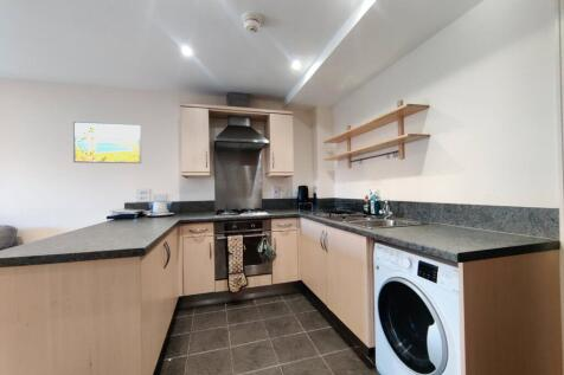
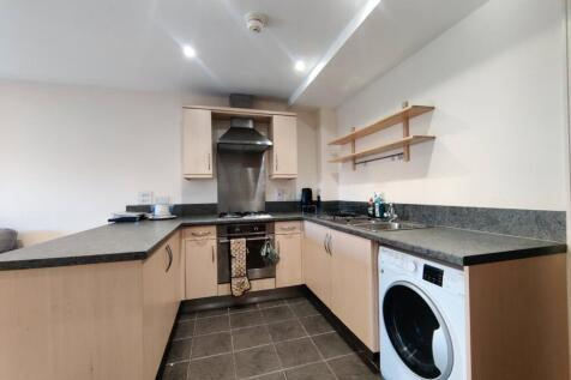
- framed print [72,121,142,164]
